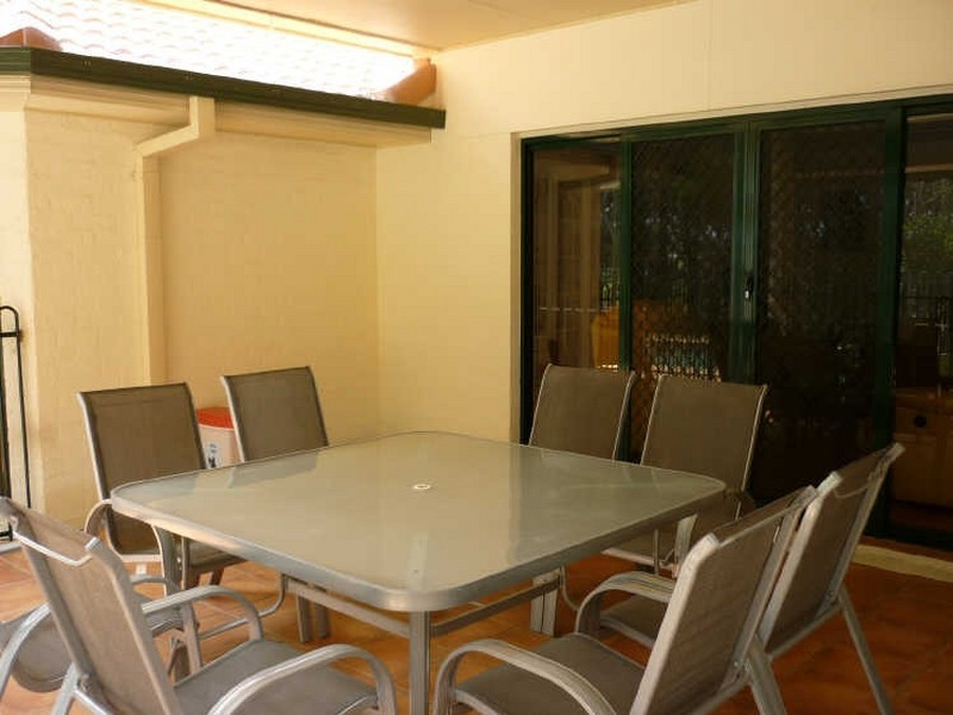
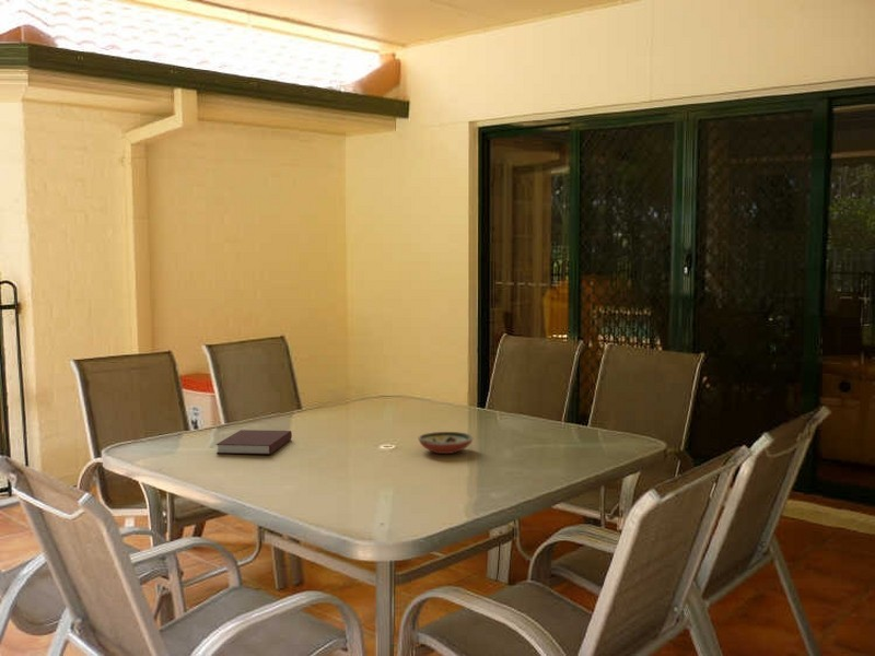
+ notebook [214,429,293,456]
+ decorative bowl [417,431,475,455]
